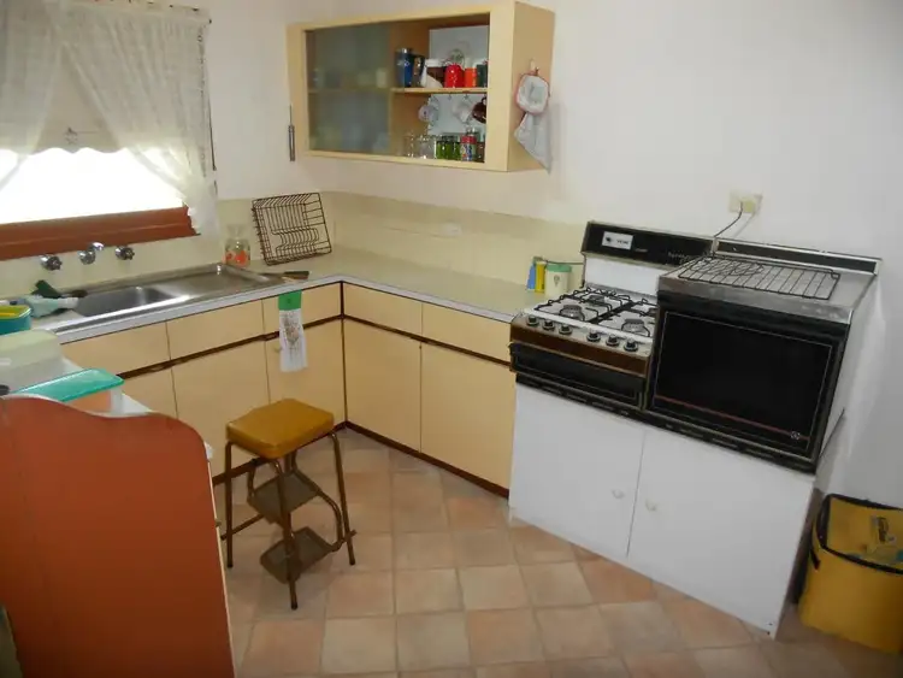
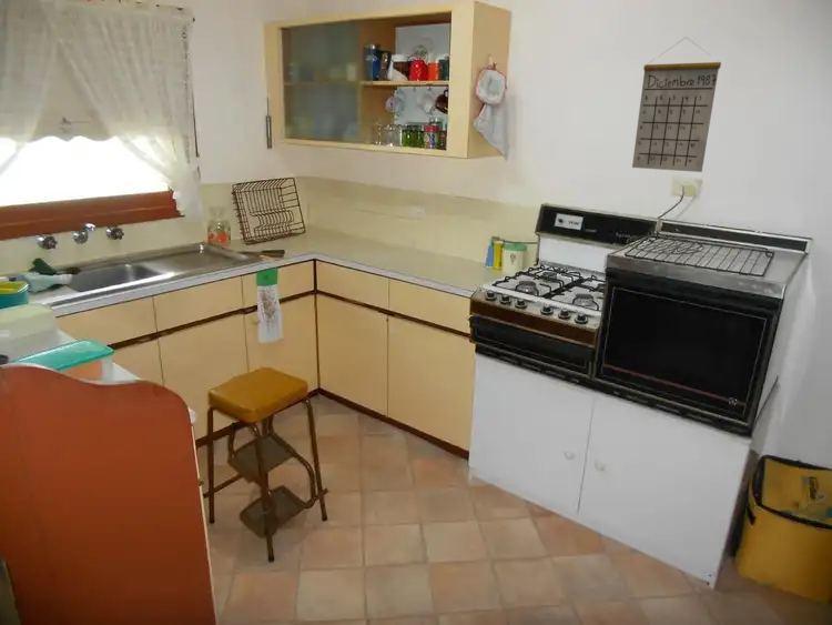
+ calendar [631,36,722,173]
